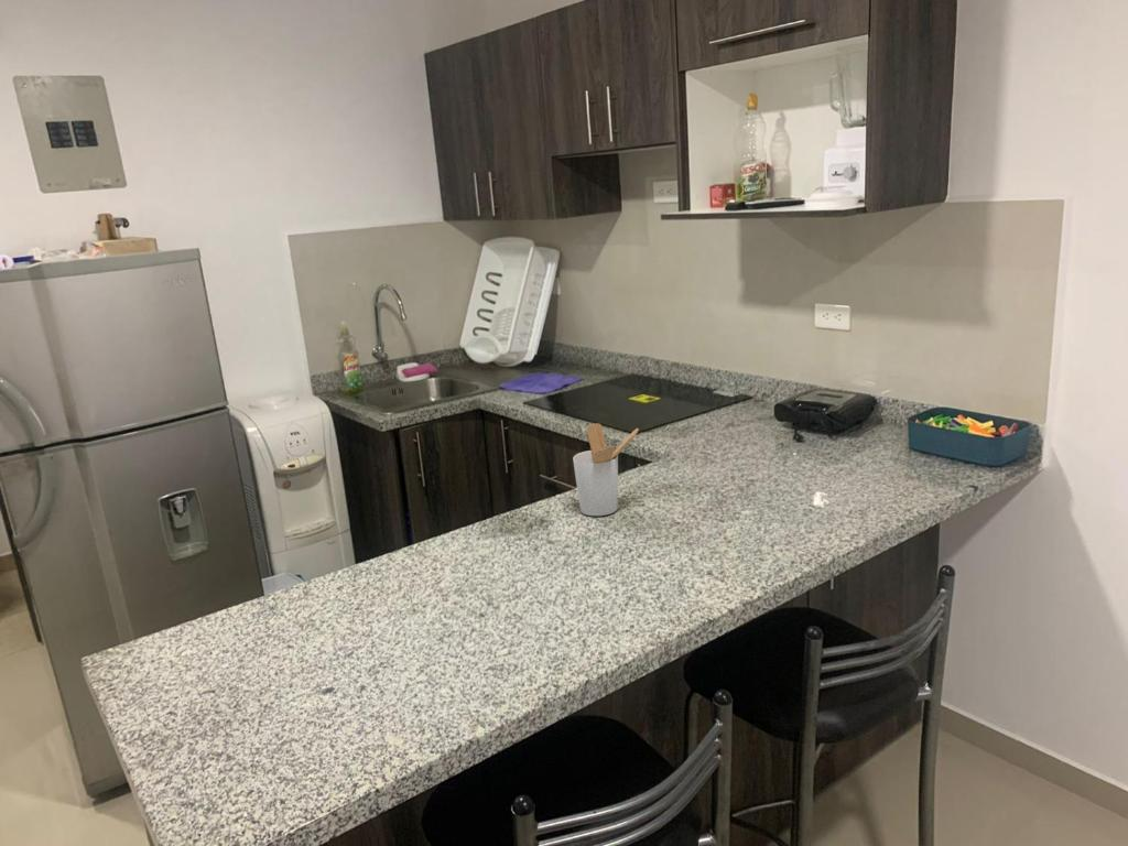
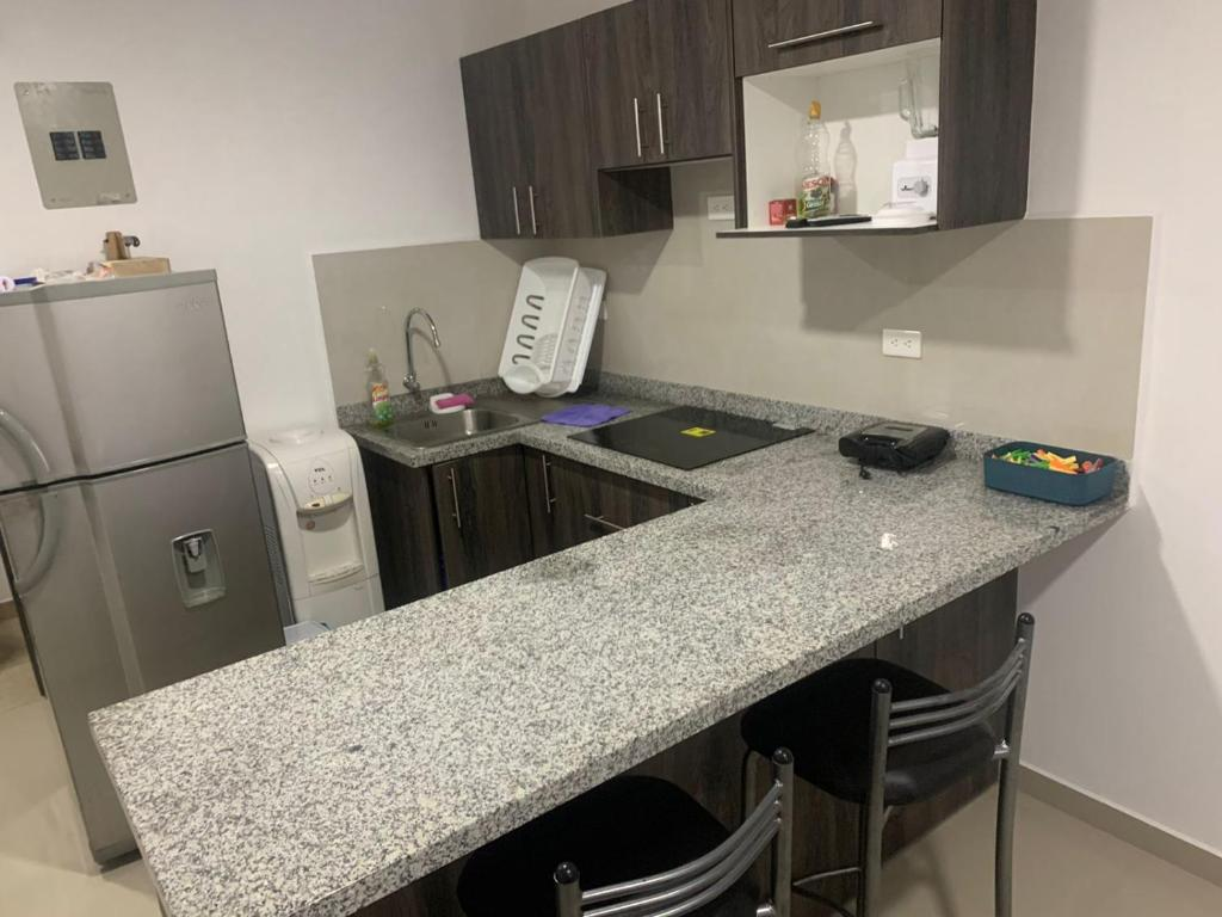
- utensil holder [572,422,640,517]
